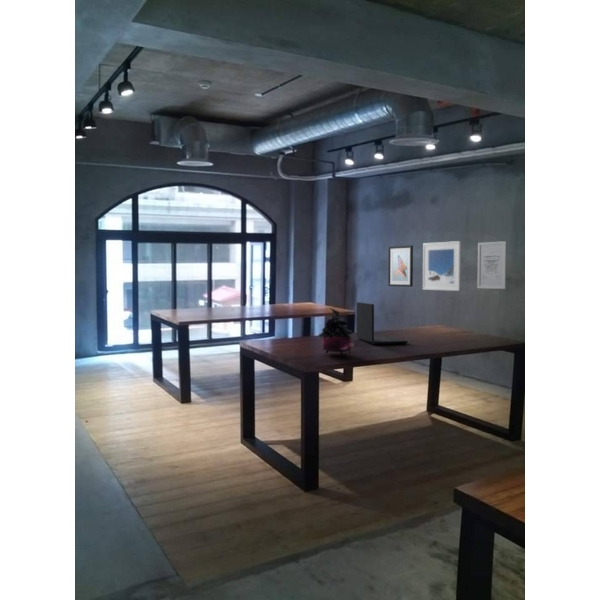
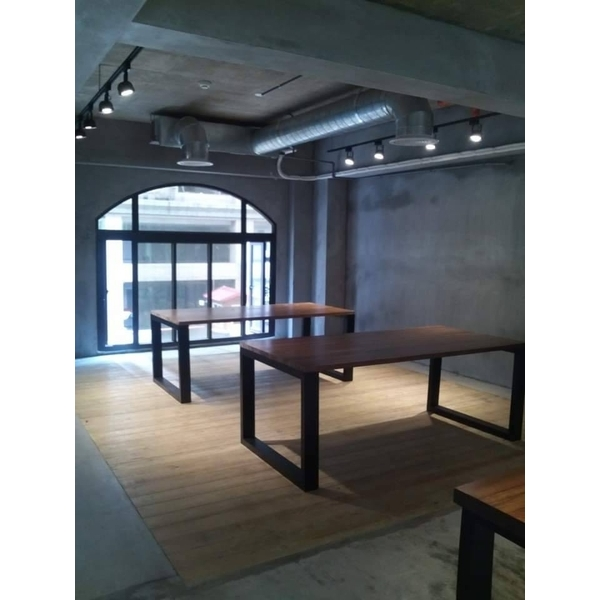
- laptop [356,301,409,345]
- potted plant [318,307,355,357]
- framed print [422,240,462,292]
- wall art [476,240,507,290]
- wall art [387,245,414,288]
